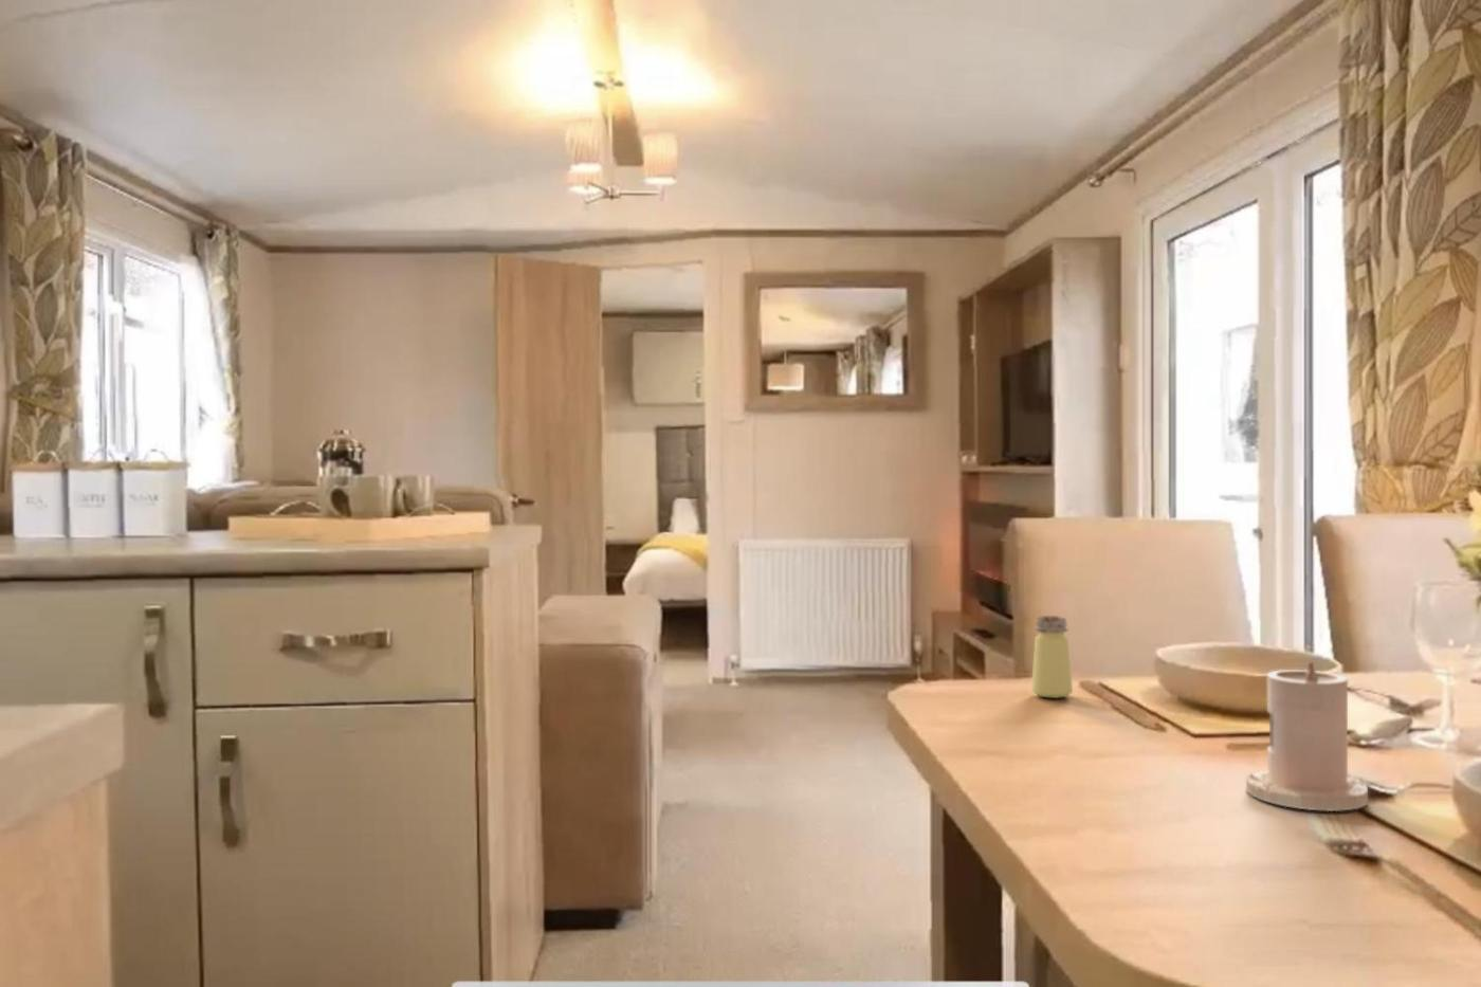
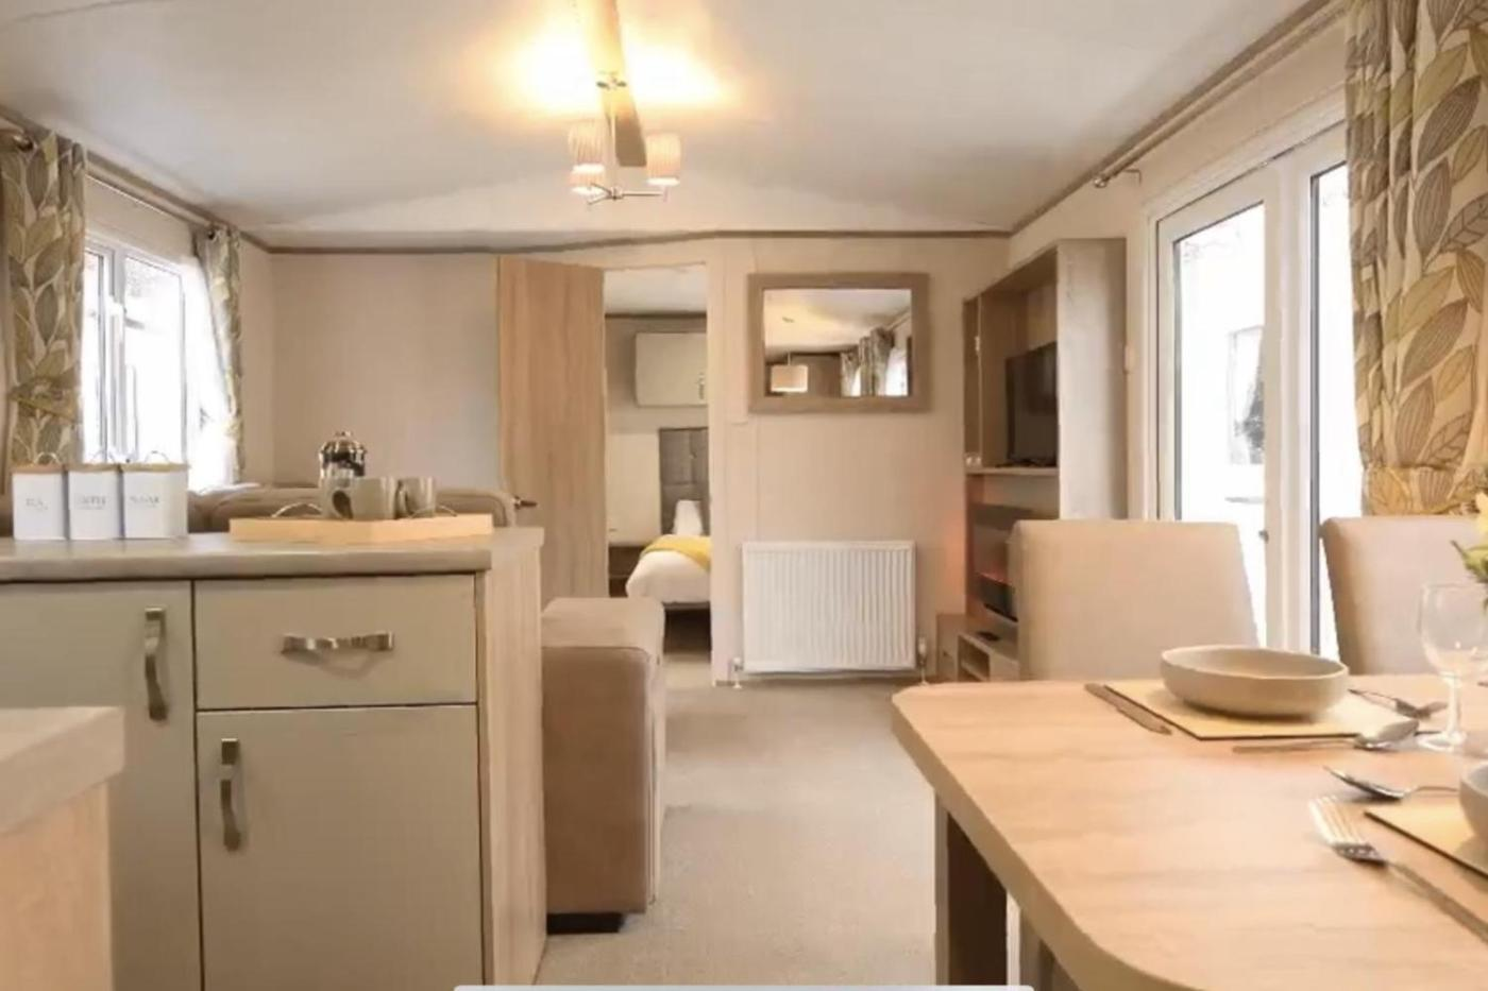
- saltshaker [1031,615,1074,699]
- candle [1245,661,1369,813]
